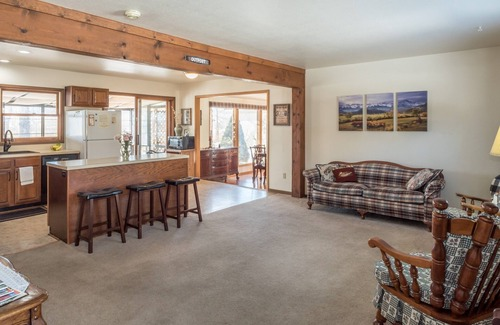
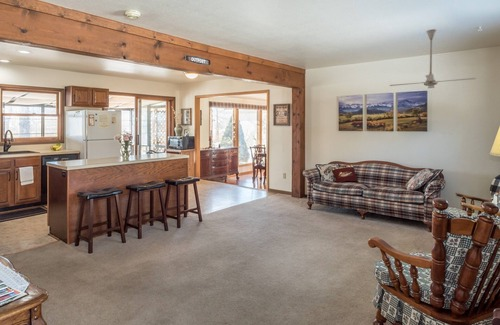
+ ceiling fan [388,28,477,89]
